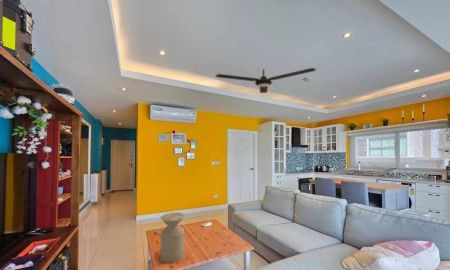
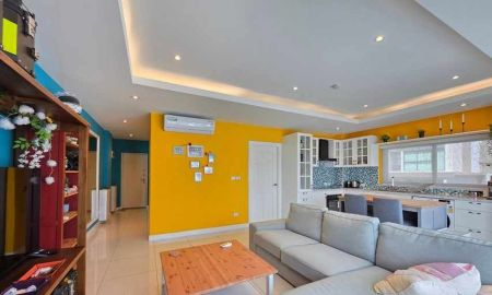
- ceiling fan [215,67,317,94]
- side table [159,212,186,264]
